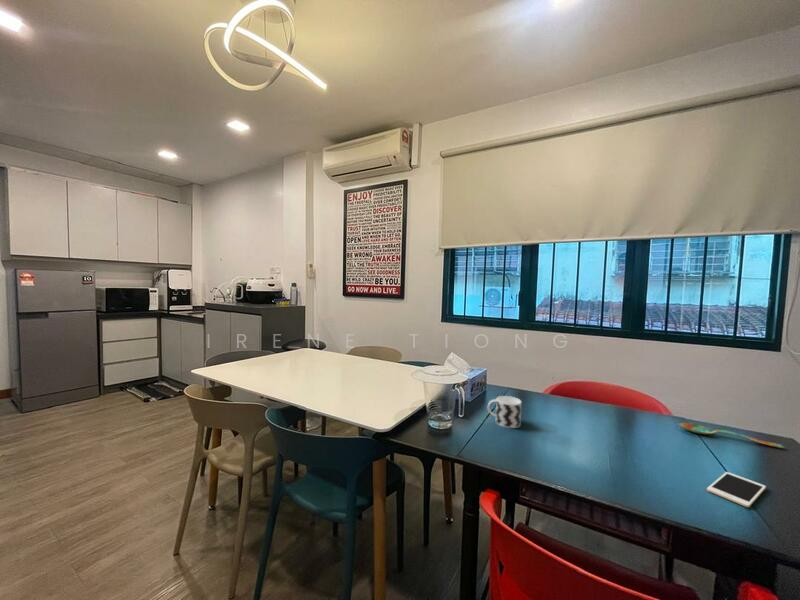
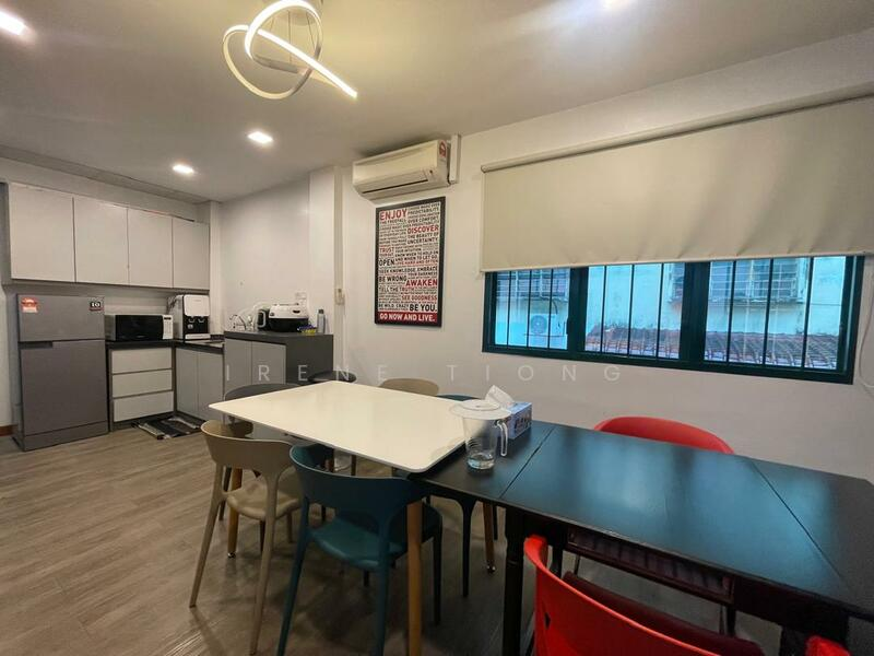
- cell phone [706,471,767,508]
- cup [487,395,522,429]
- spoon [678,422,786,450]
